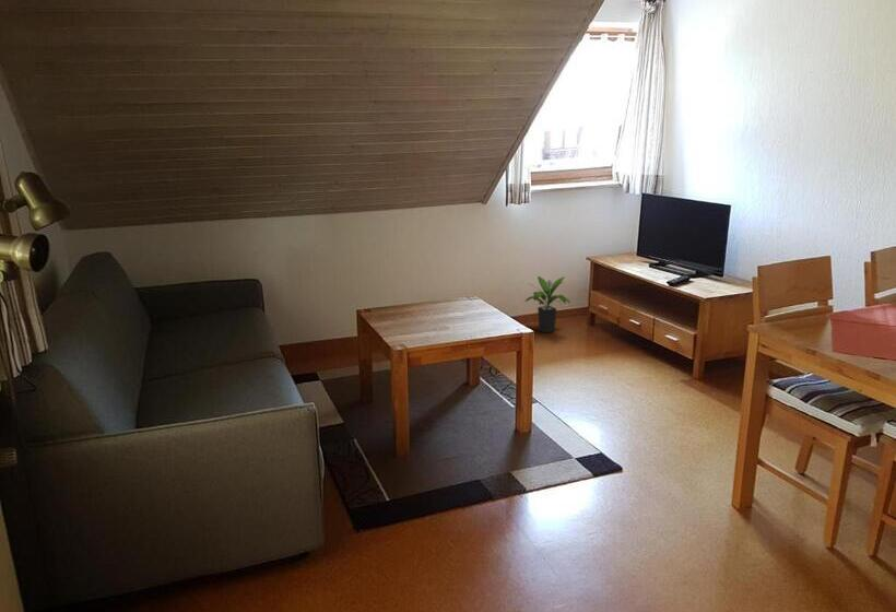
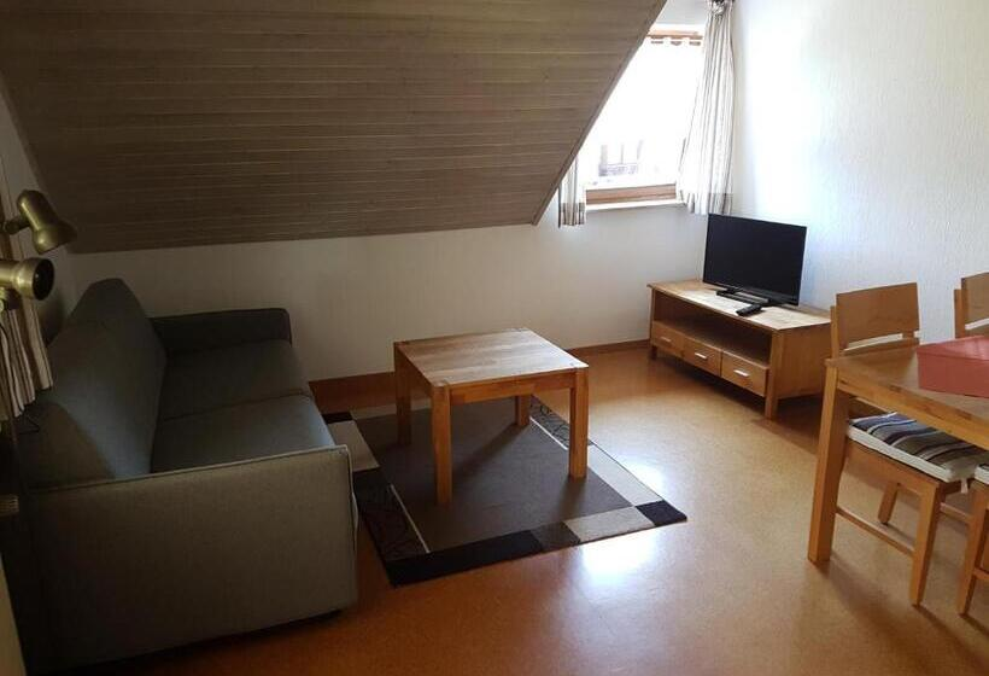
- potted plant [522,275,571,334]
